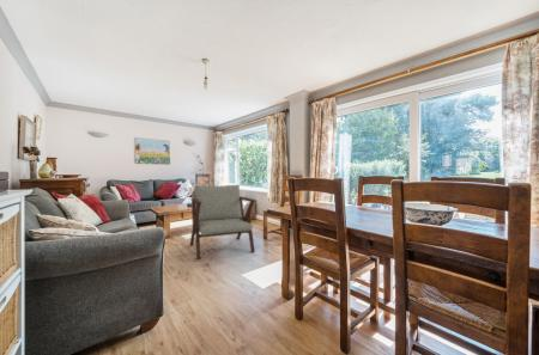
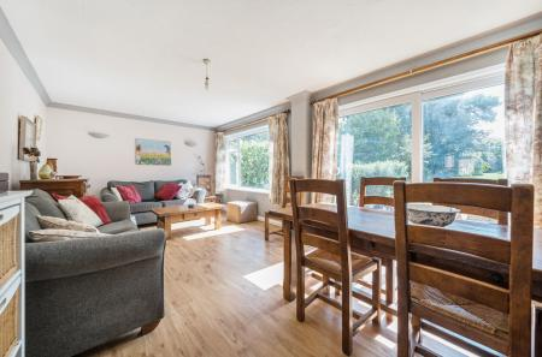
- lounge chair [189,184,258,261]
